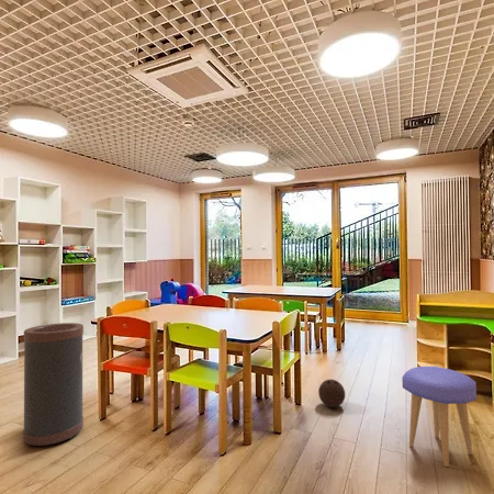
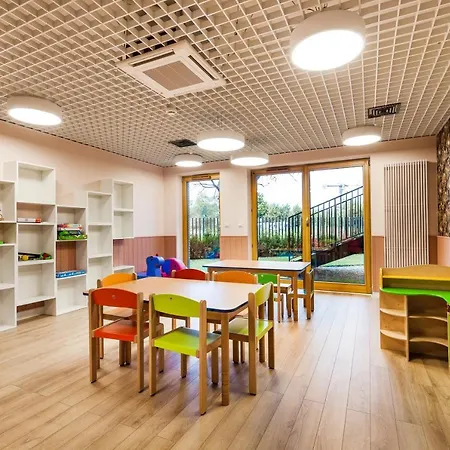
- trash can [22,322,85,447]
- stool [401,366,478,468]
- ball [317,379,346,408]
